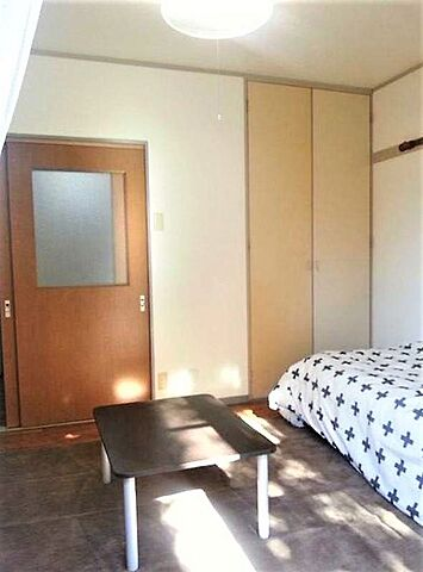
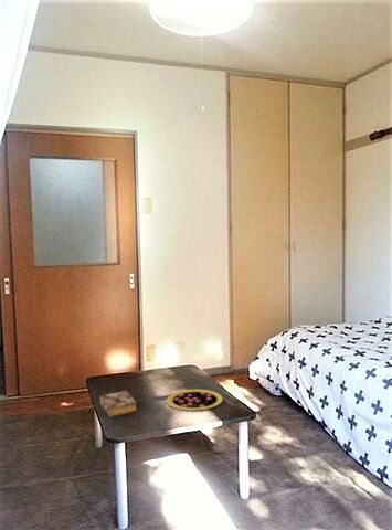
+ pizza [166,389,224,411]
+ book [99,390,138,418]
